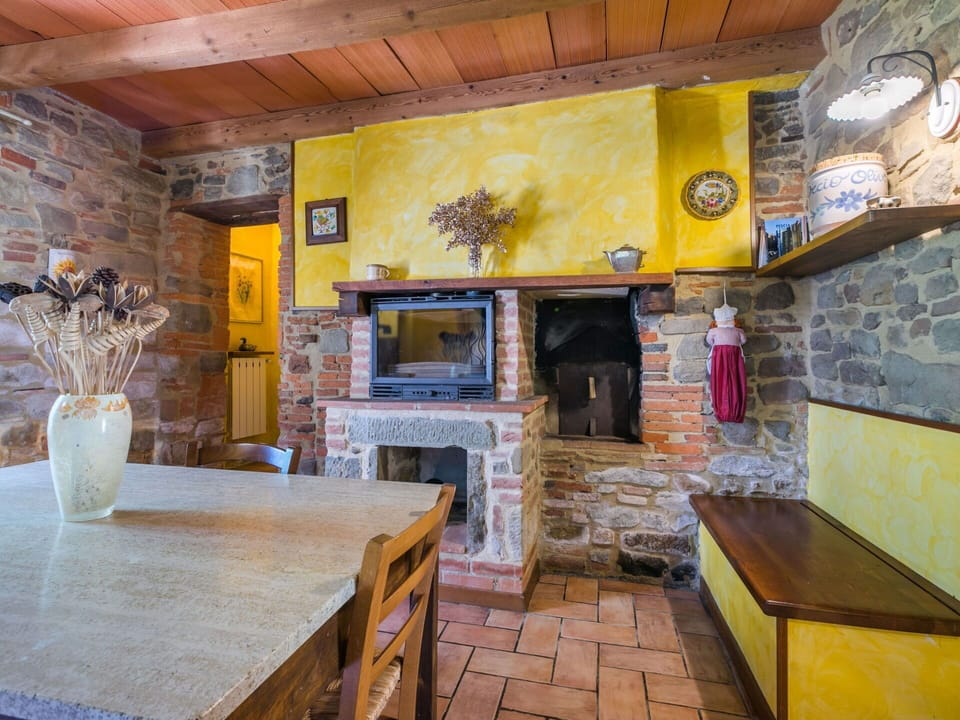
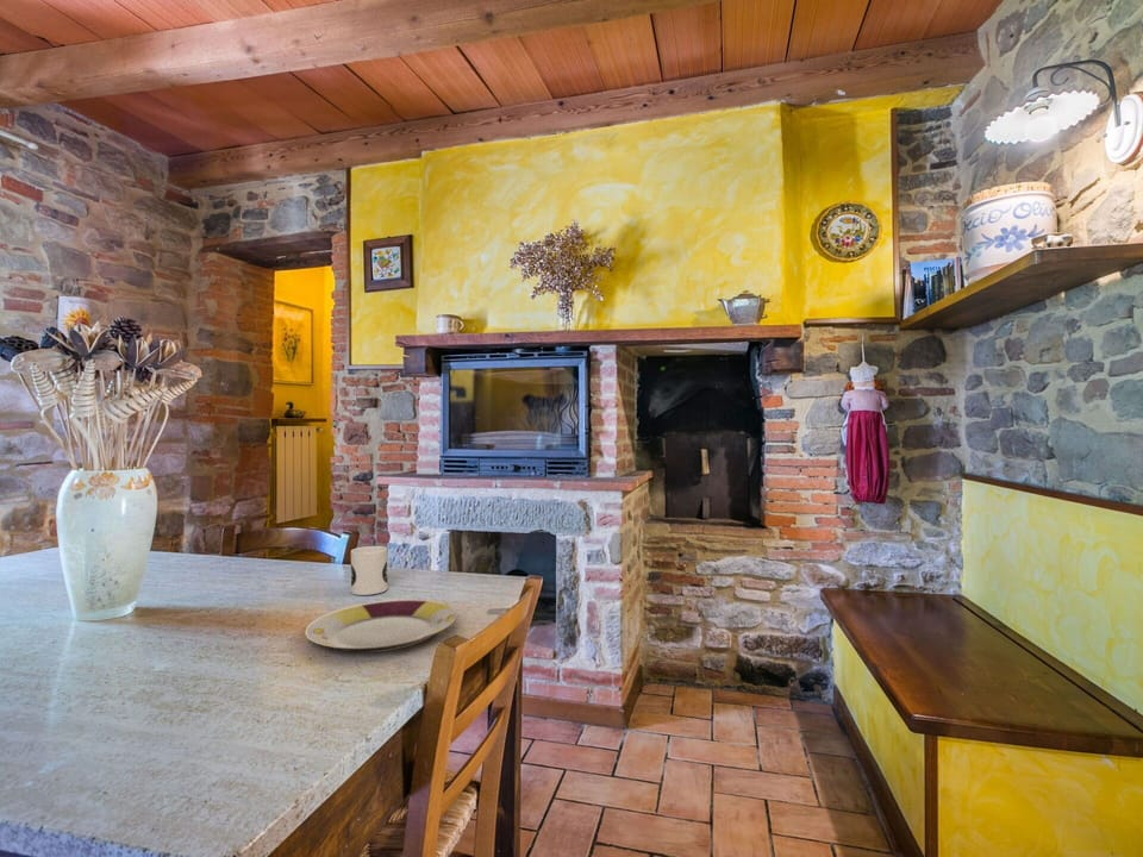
+ mug [350,545,388,596]
+ plate [304,599,457,653]
